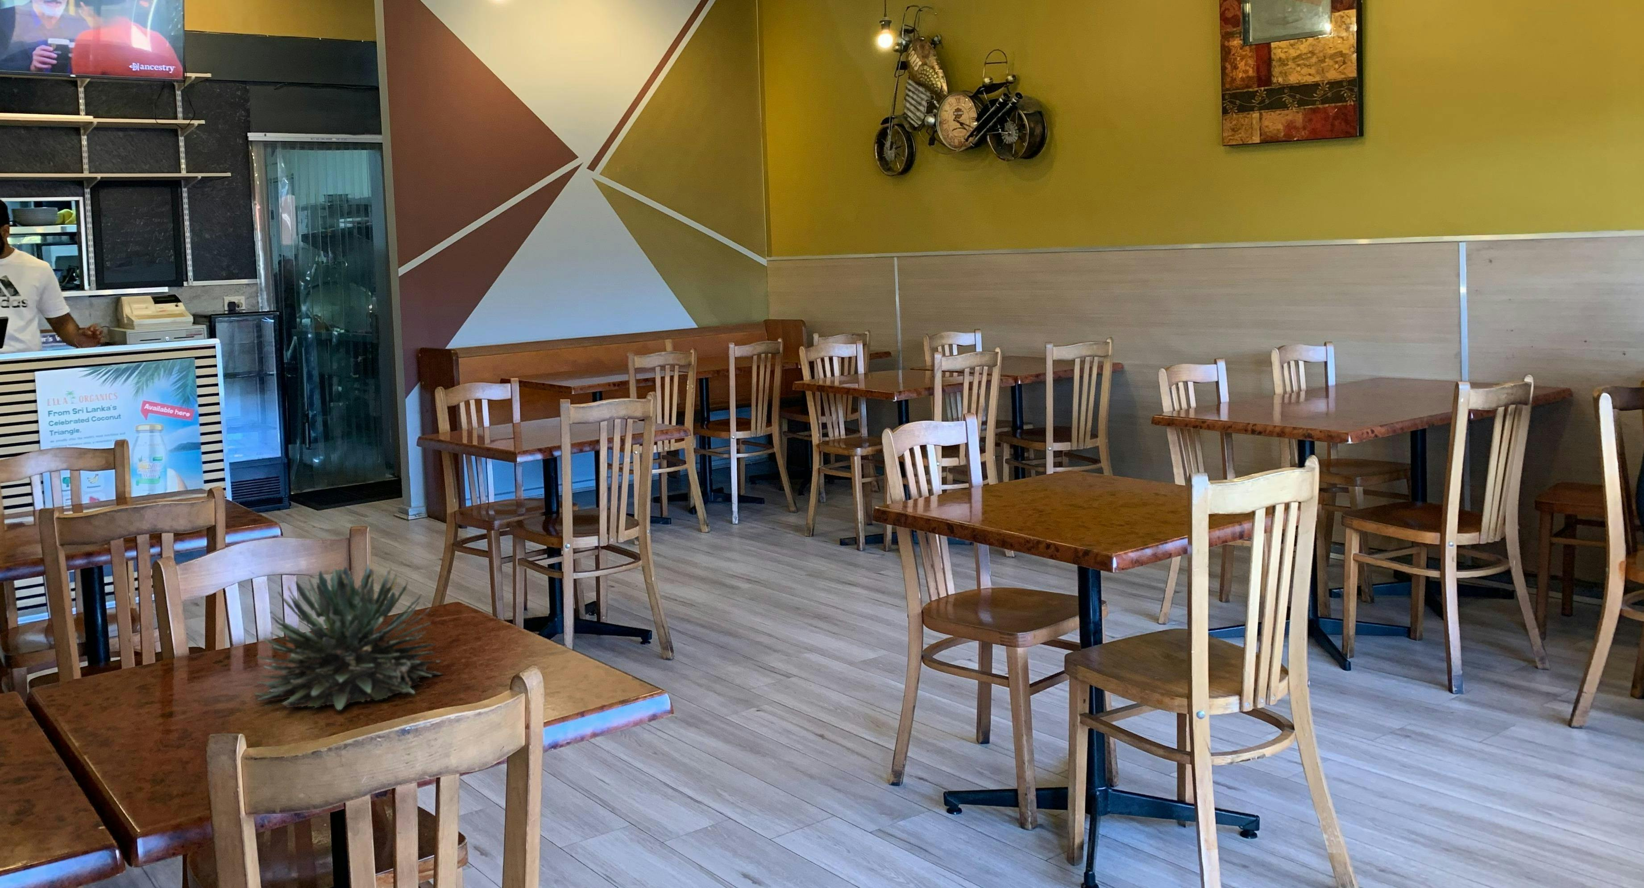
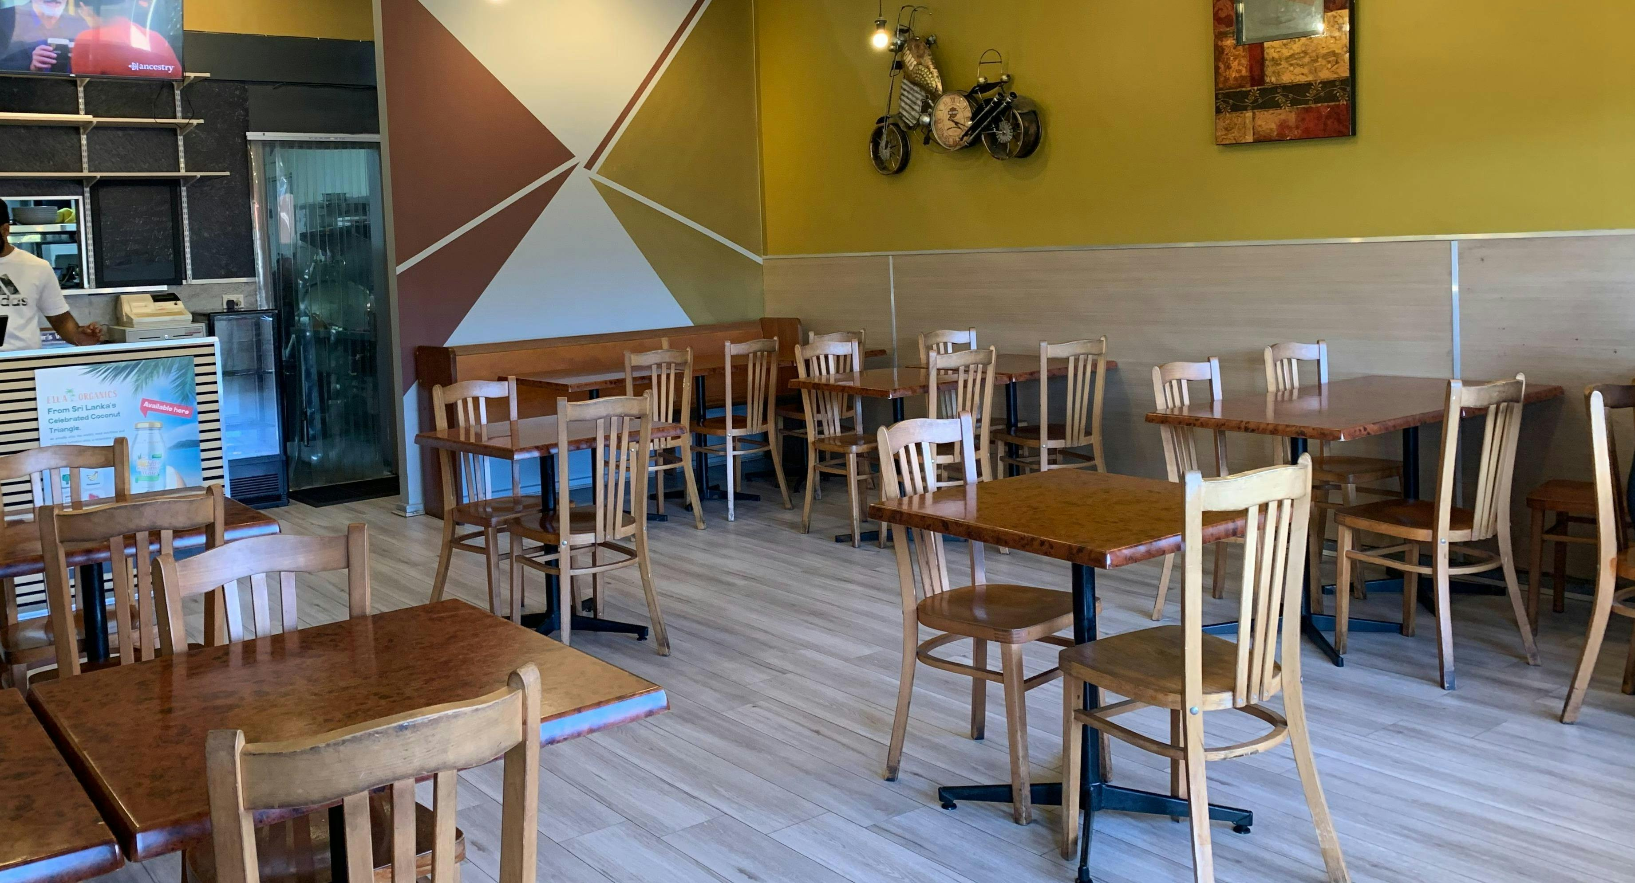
- succulent plant [254,563,446,714]
